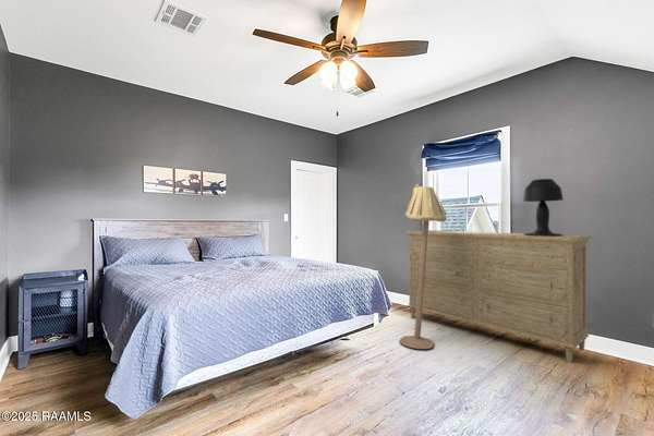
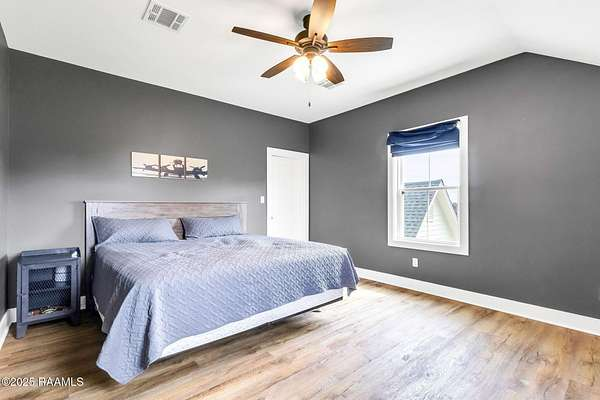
- table lamp [521,178,565,237]
- dresser [405,229,592,364]
- floor lamp [398,183,448,350]
